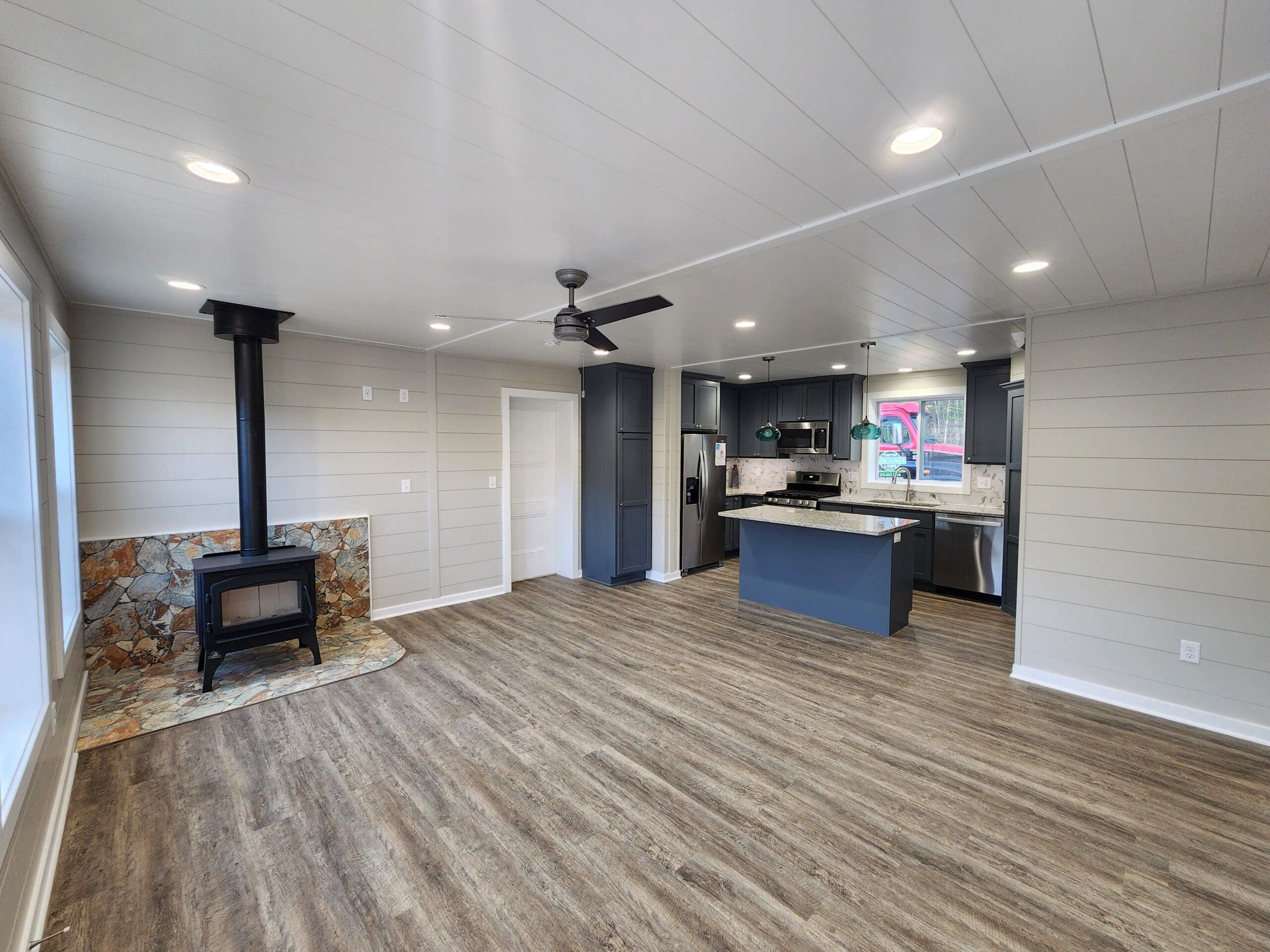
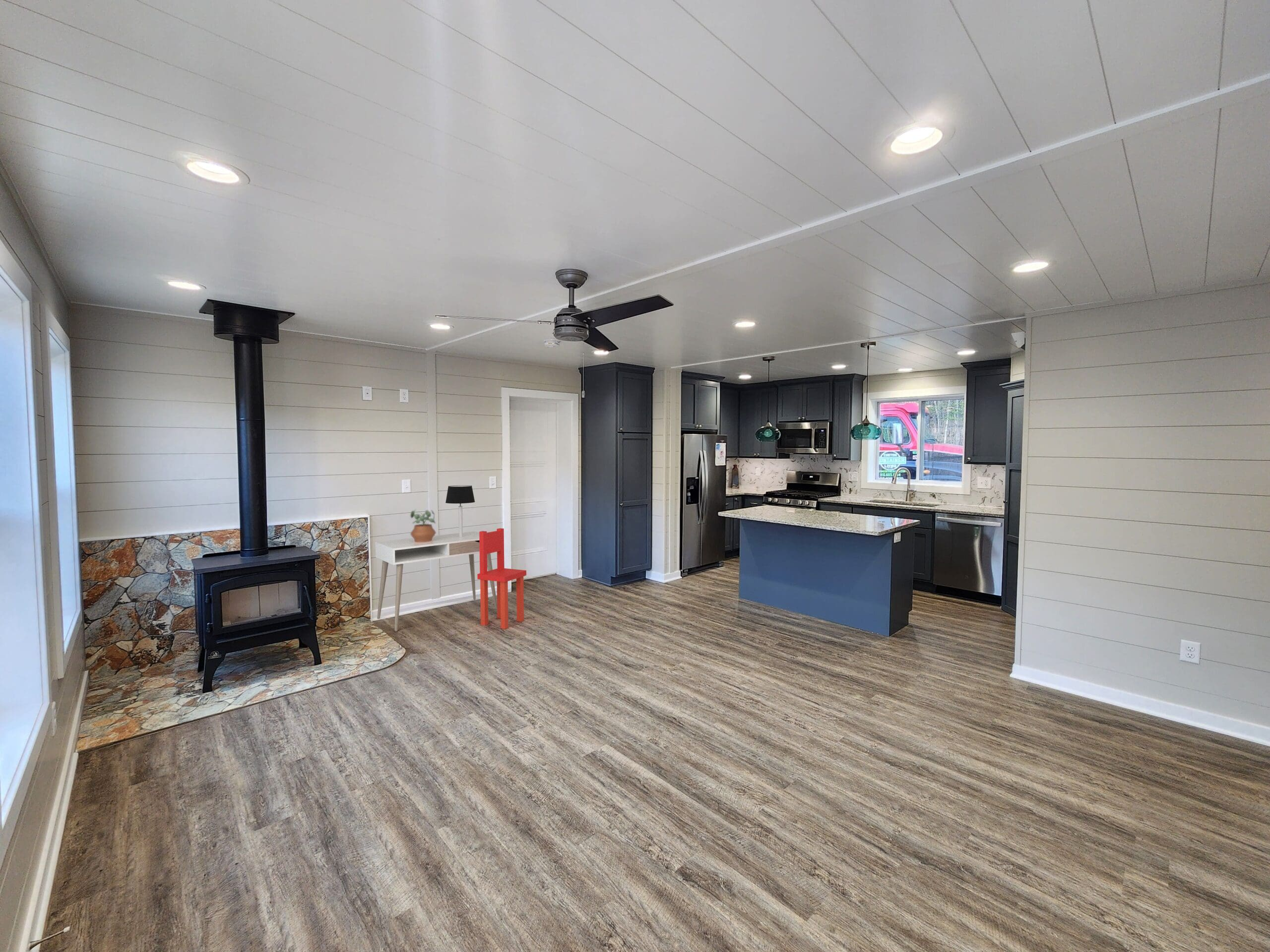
+ table lamp [445,485,475,537]
+ potted plant [410,509,437,542]
+ desk [375,531,497,632]
+ chair [477,528,527,629]
